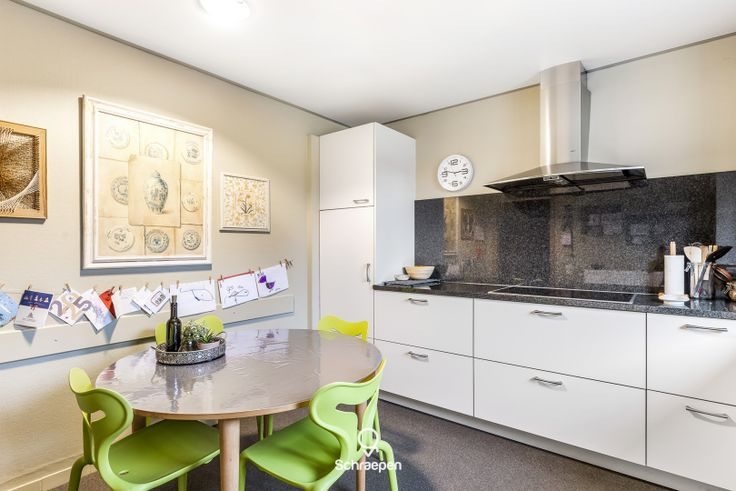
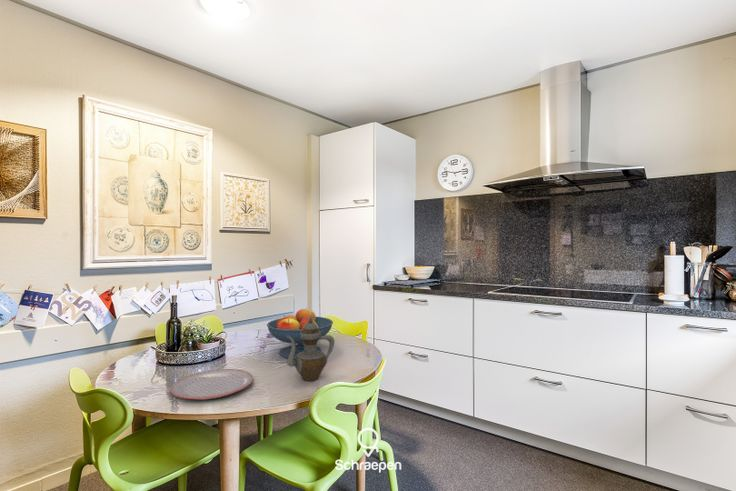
+ plate [169,368,254,401]
+ teapot [286,315,335,382]
+ fruit bowl [266,307,334,359]
